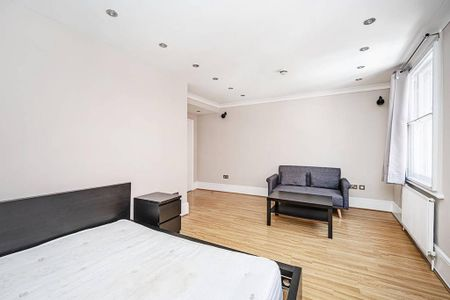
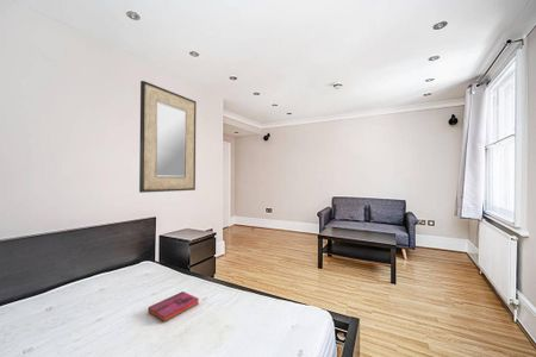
+ hardback book [147,290,200,322]
+ home mirror [138,80,198,194]
